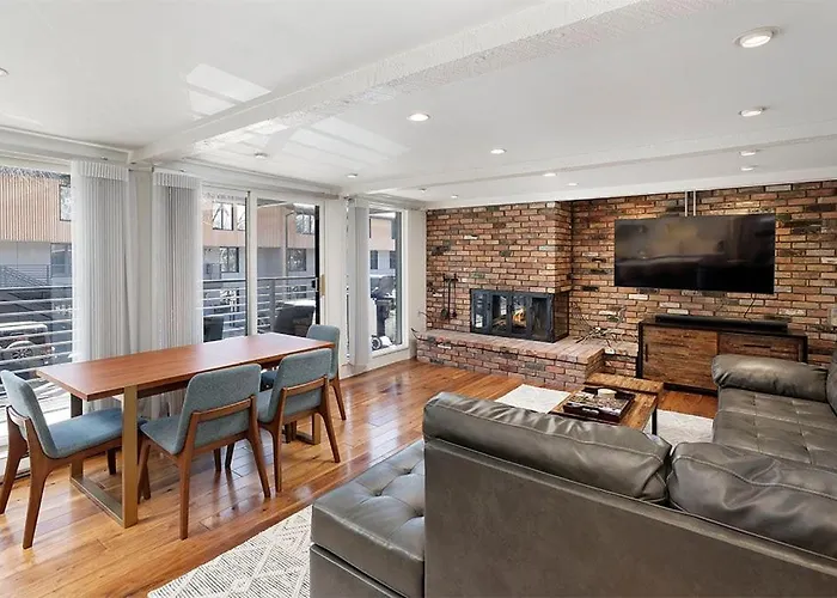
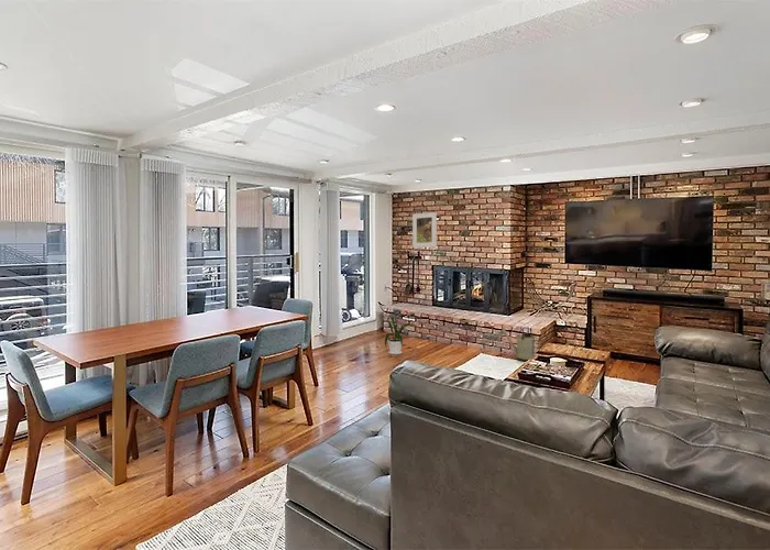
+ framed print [411,211,438,249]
+ watering can [498,326,539,362]
+ house plant [384,314,416,355]
